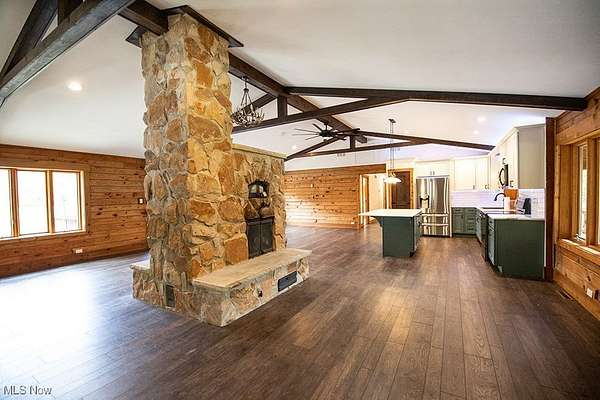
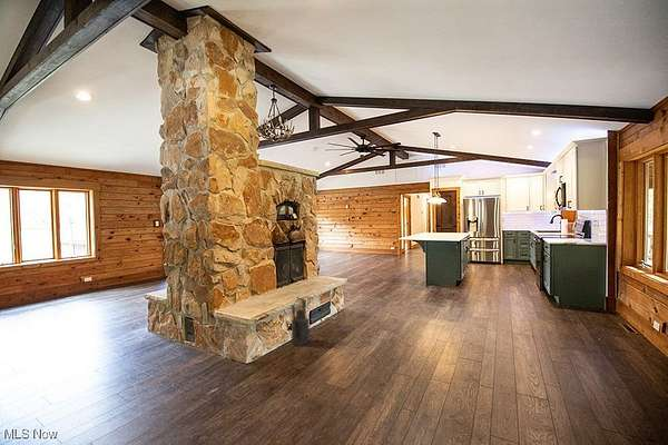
+ lantern [291,295,312,347]
